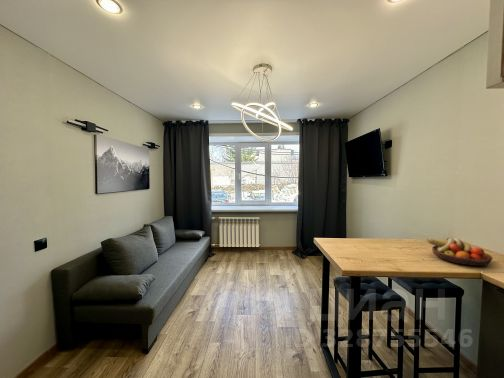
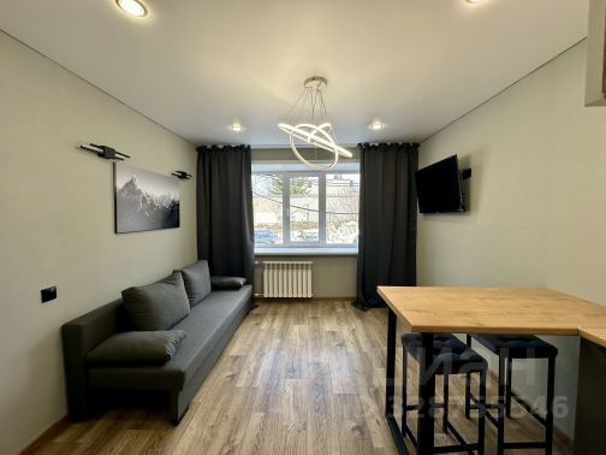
- fruit bowl [426,237,494,268]
